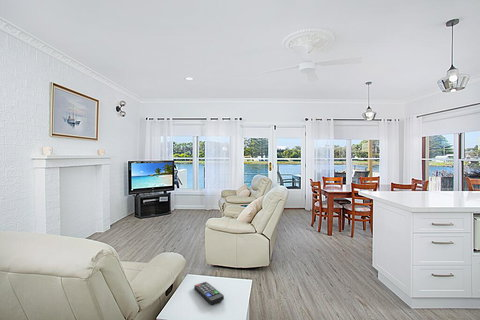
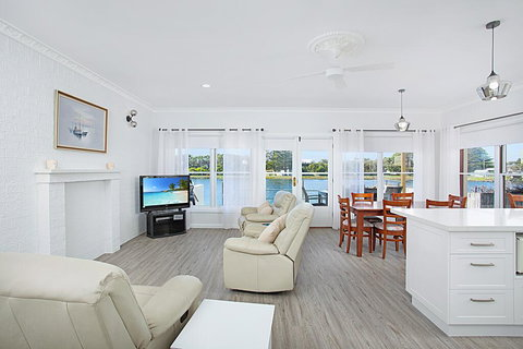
- remote control [193,281,225,305]
